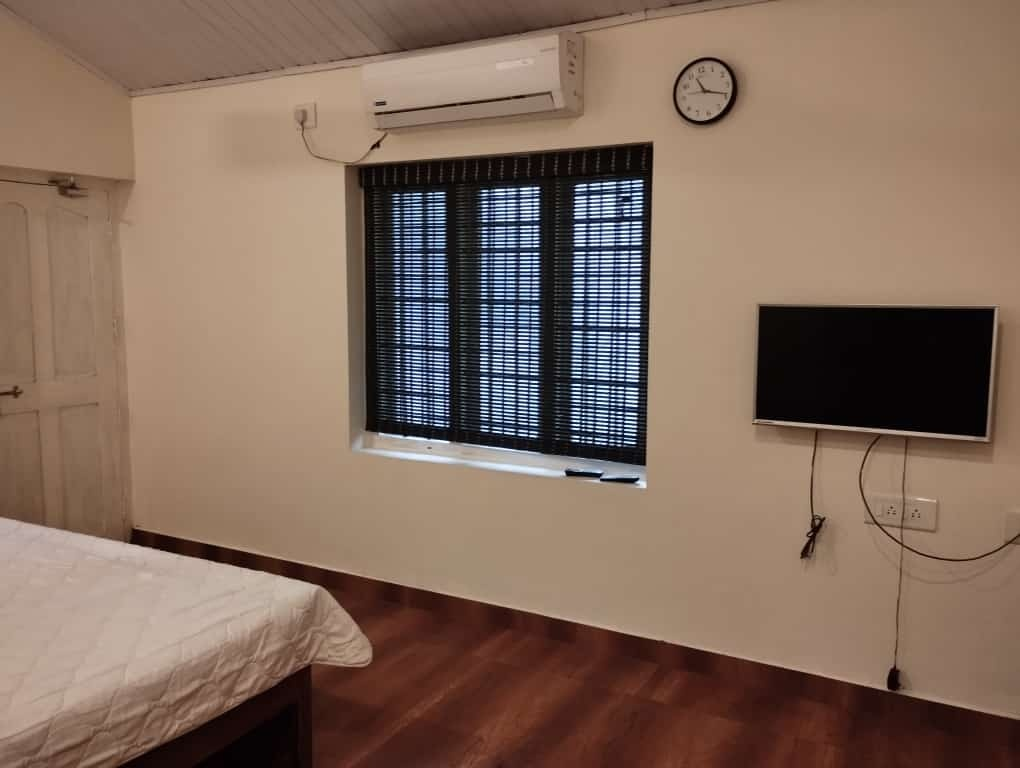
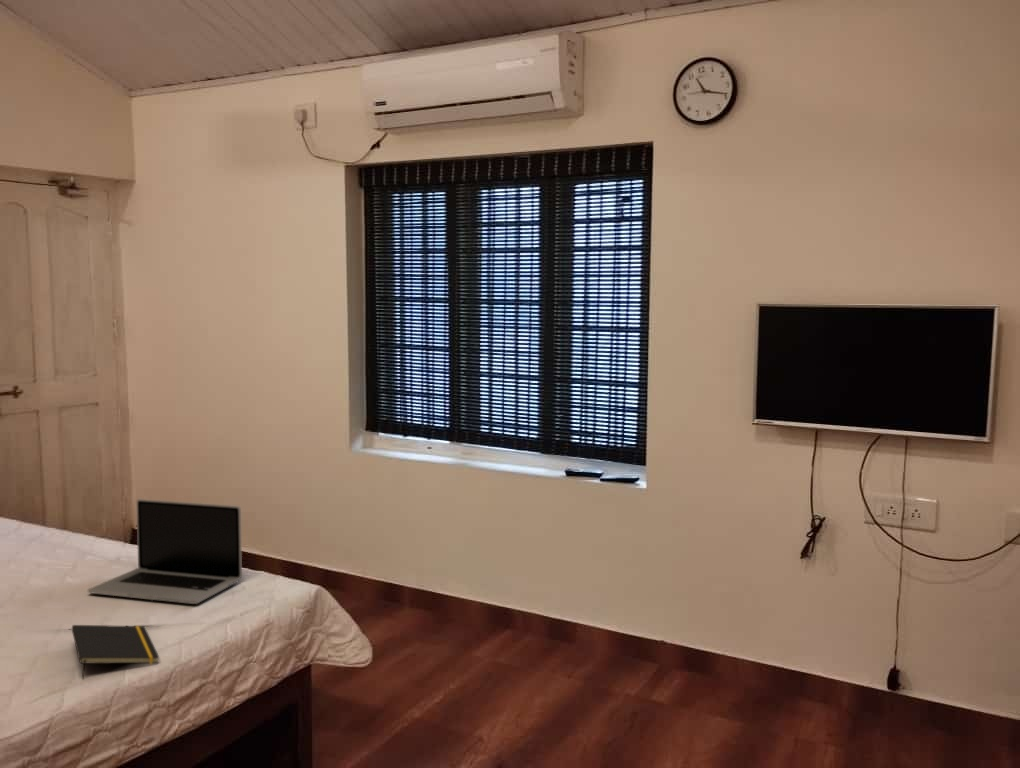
+ laptop [87,498,243,605]
+ notepad [71,624,160,680]
